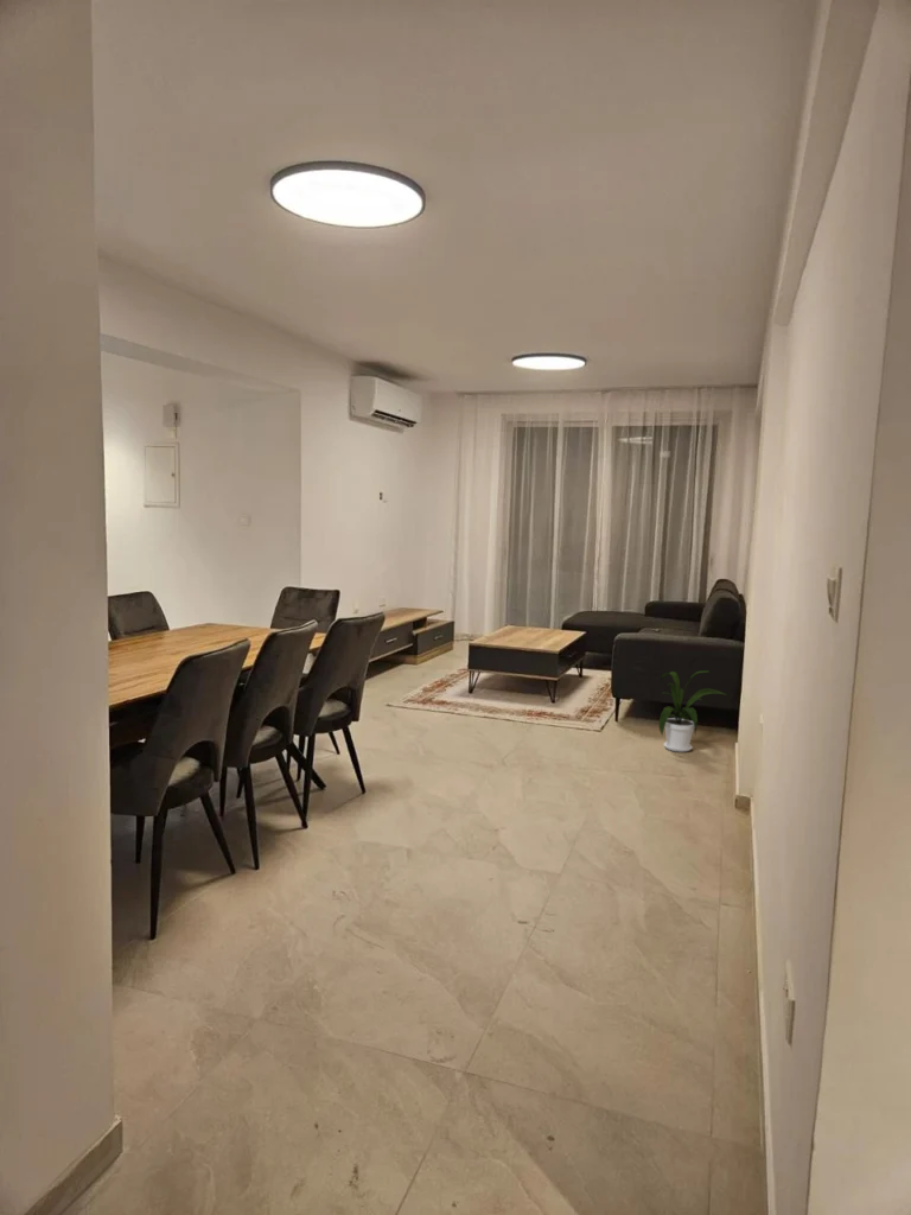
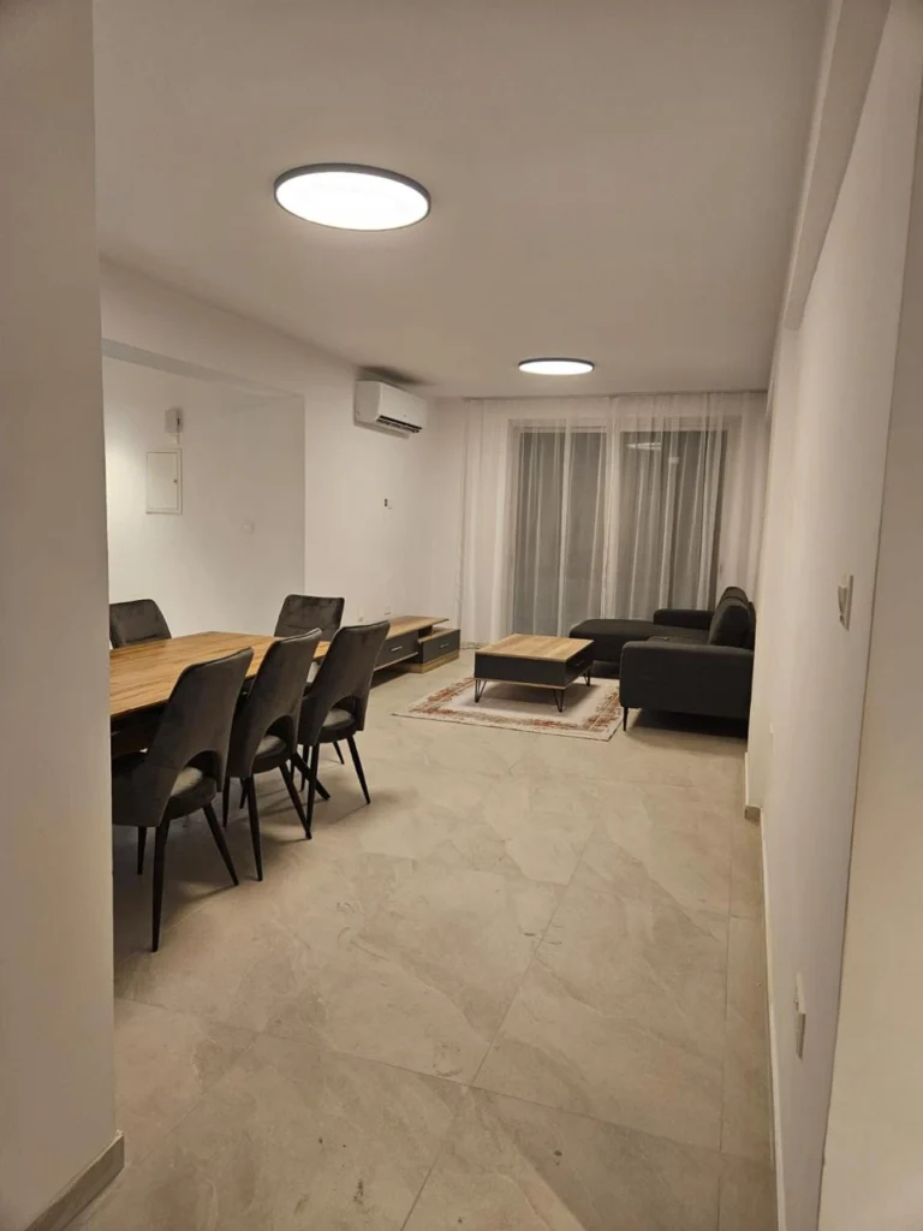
- house plant [657,669,728,753]
